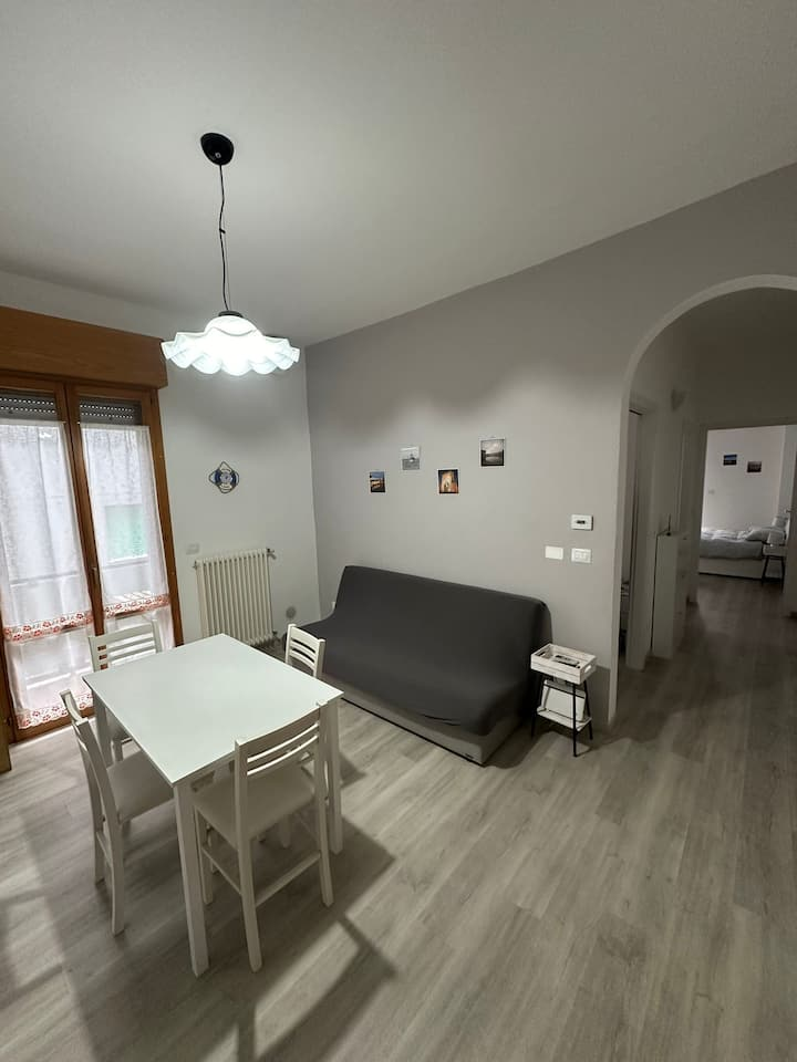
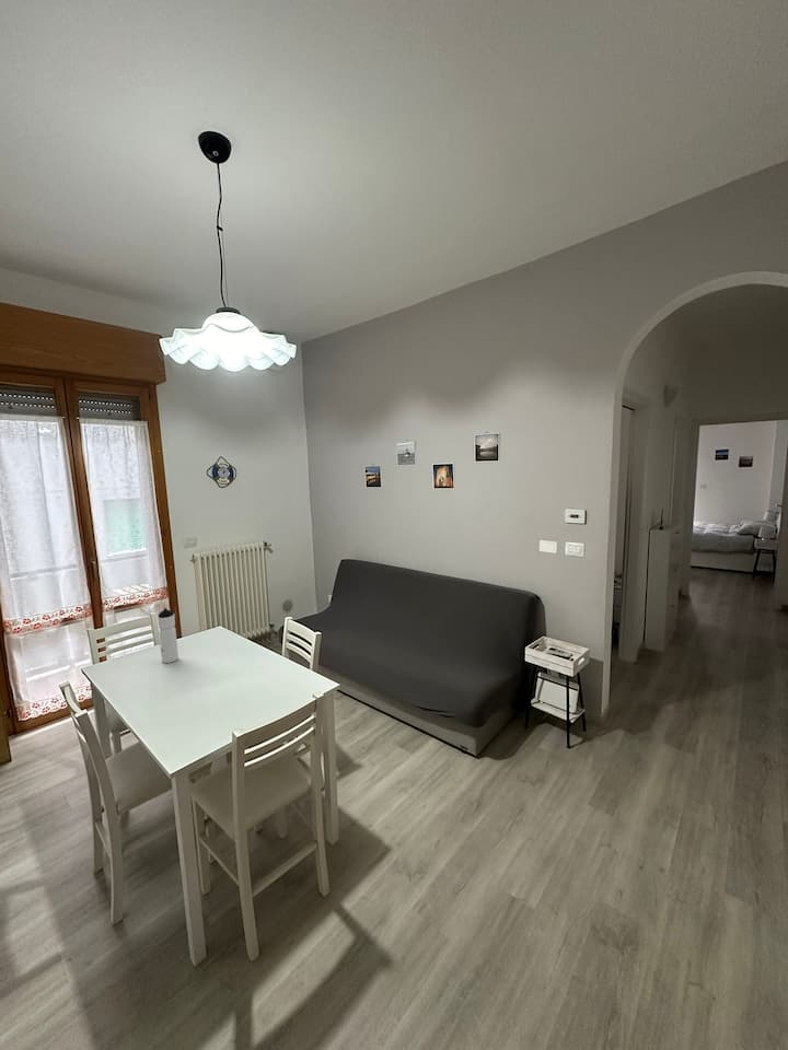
+ water bottle [157,607,179,664]
